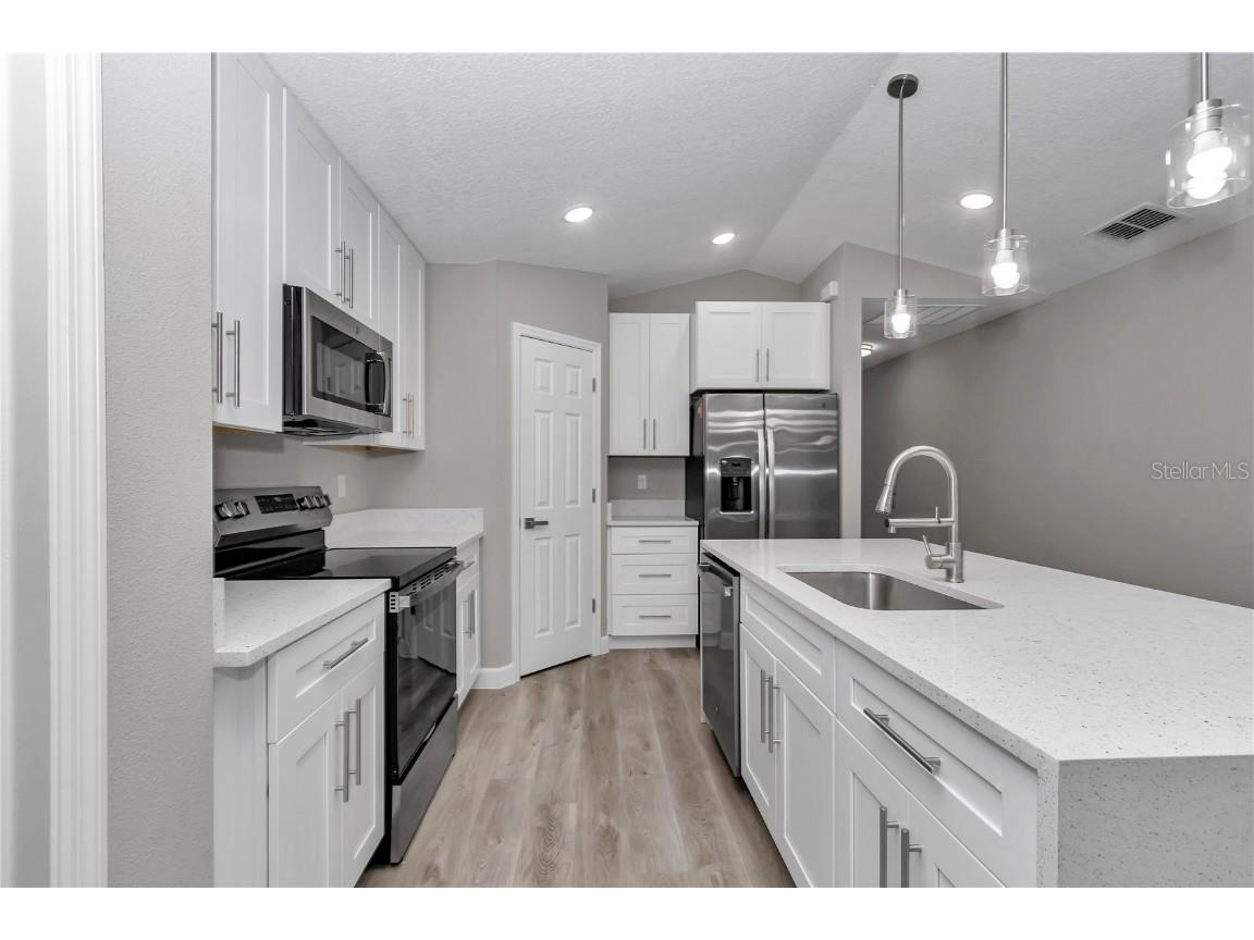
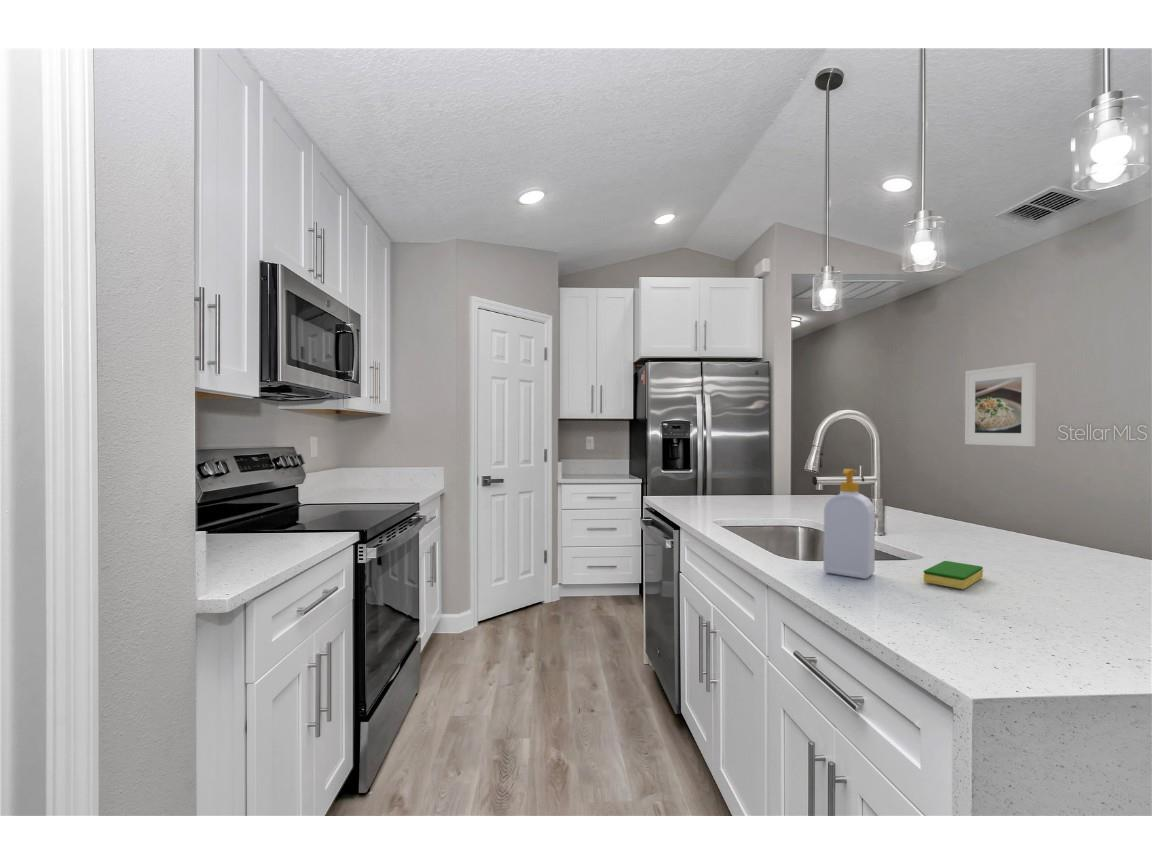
+ soap bottle [823,468,876,580]
+ dish sponge [923,560,984,590]
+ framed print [964,362,1037,447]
